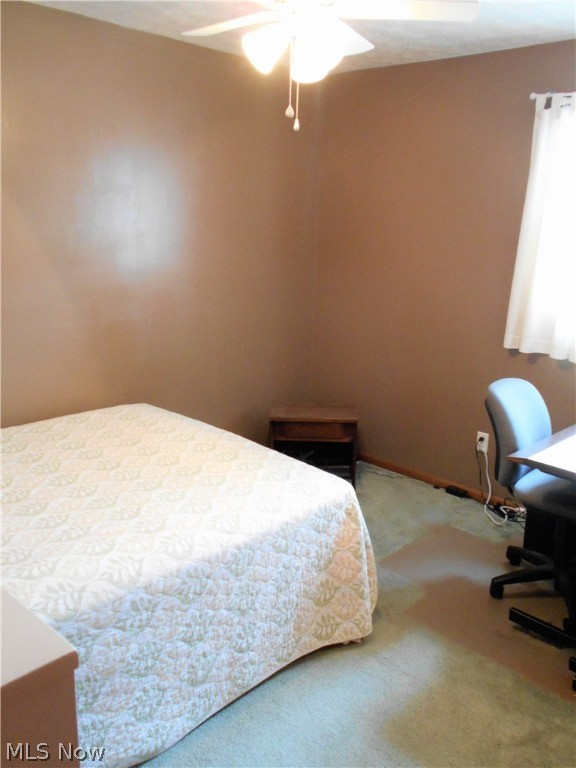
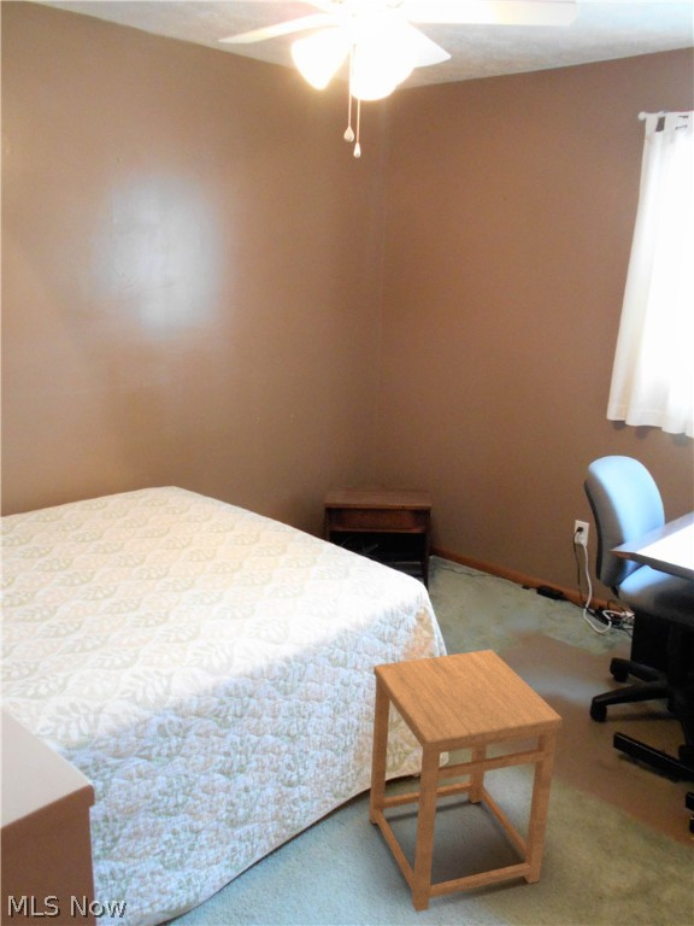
+ side table [369,649,564,913]
